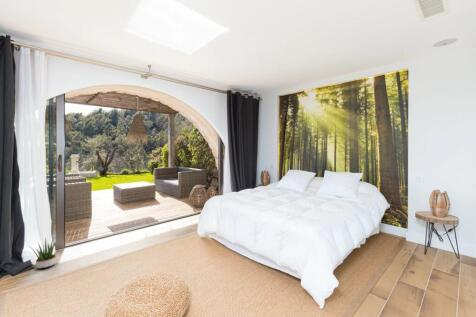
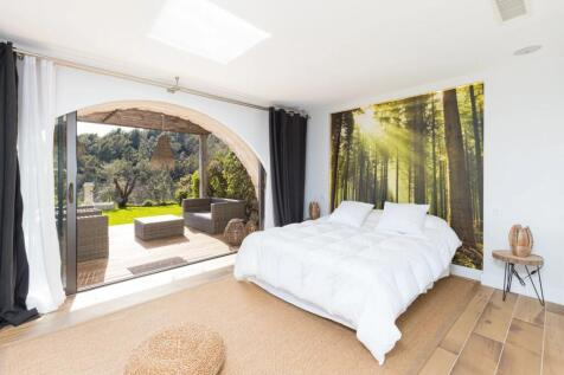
- potted plant [27,237,61,269]
